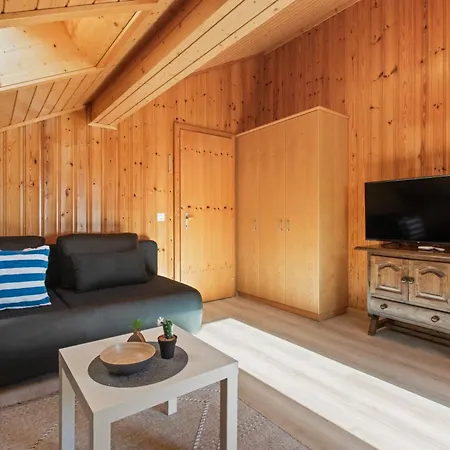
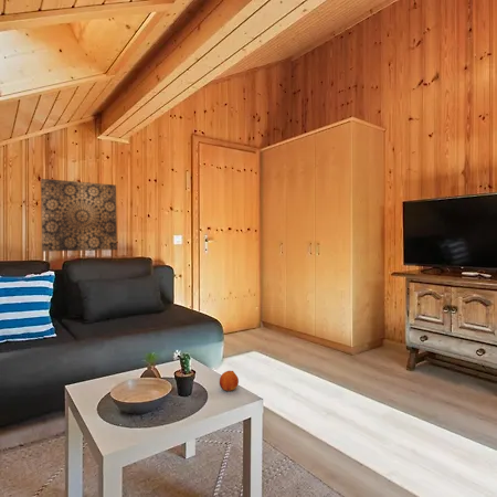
+ fruit [219,370,240,392]
+ wall art [40,178,118,253]
